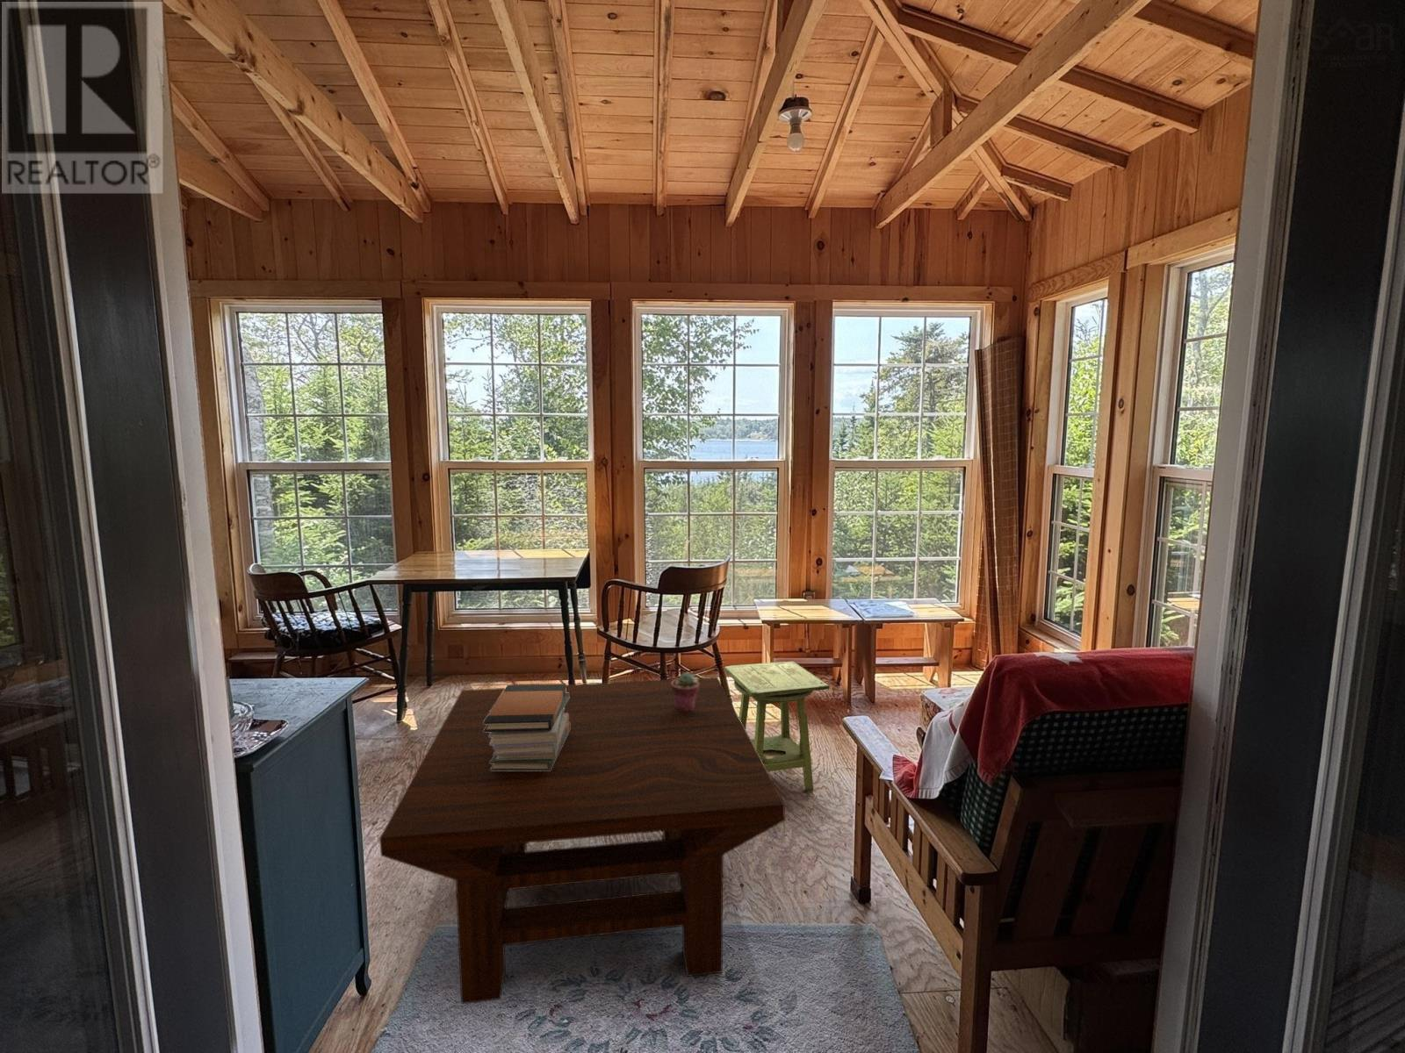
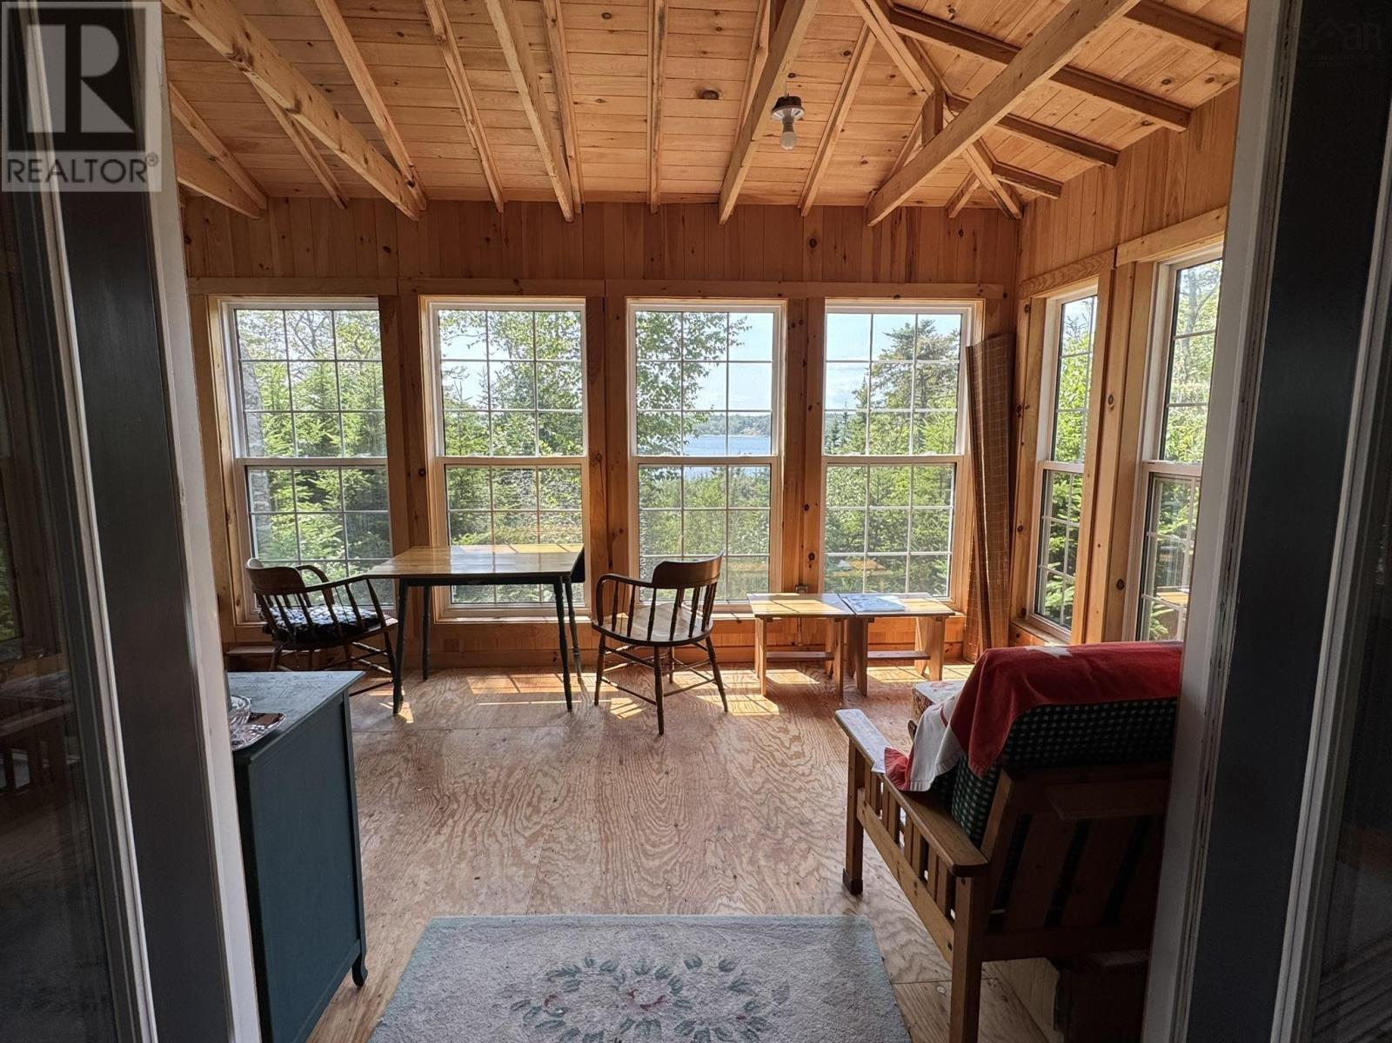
- side table [722,660,831,793]
- coffee table [379,676,785,1004]
- book stack [483,682,570,771]
- potted succulent [670,671,699,711]
